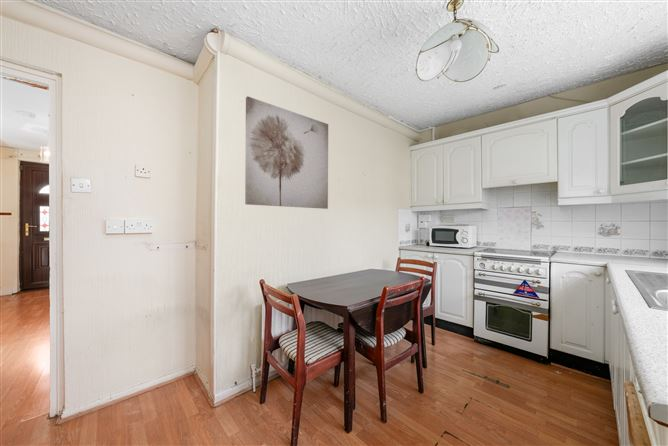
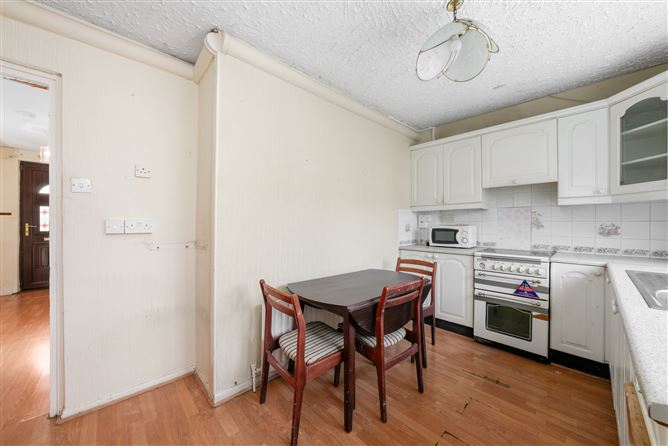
- wall art [244,95,329,210]
